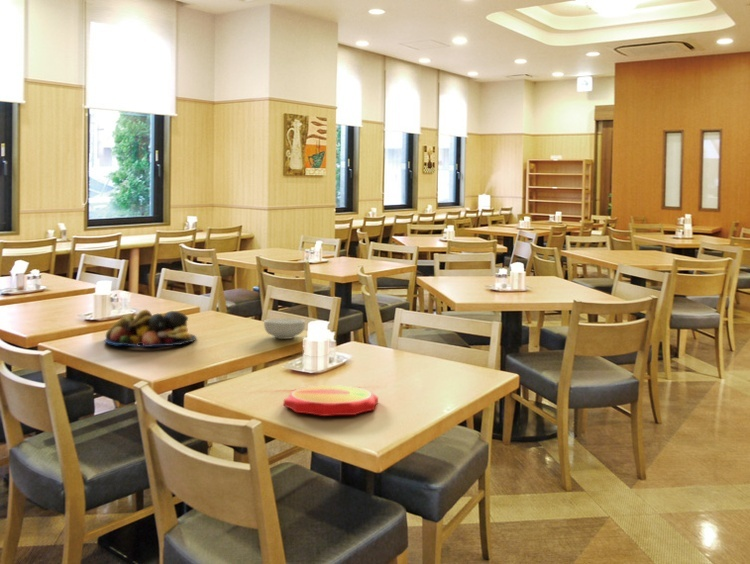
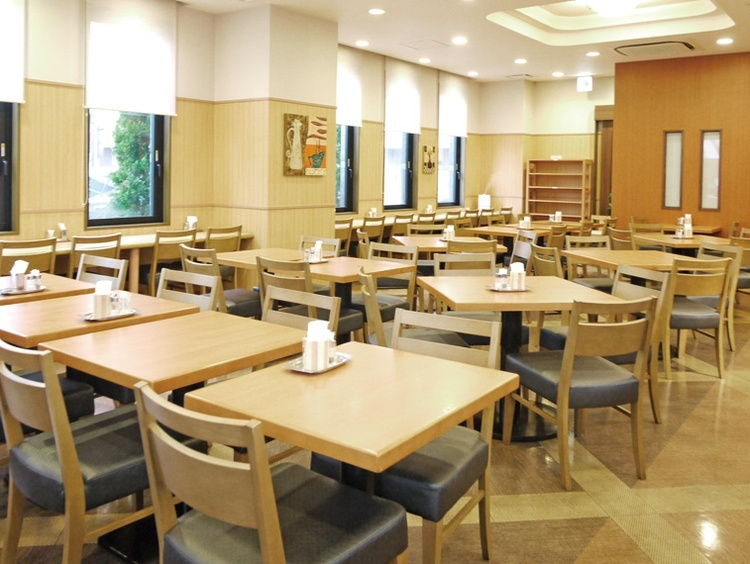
- plate [283,384,379,417]
- cereal bowl [263,317,306,340]
- fruit bowl [103,308,197,348]
